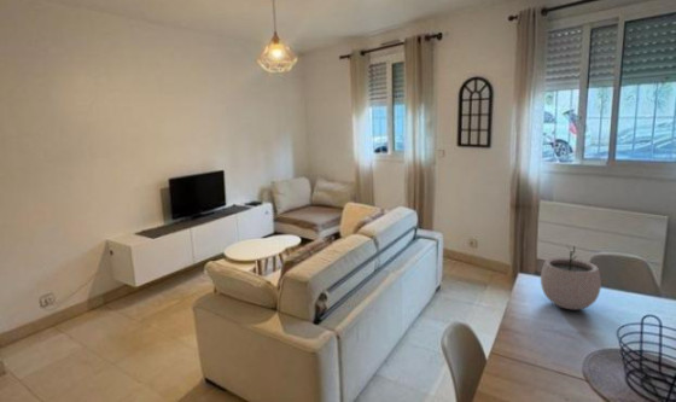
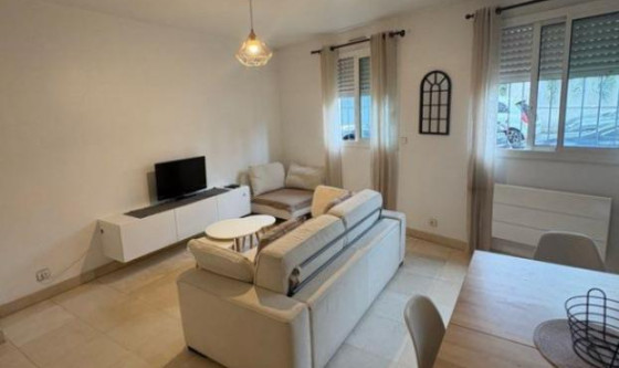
- plant pot [540,245,602,310]
